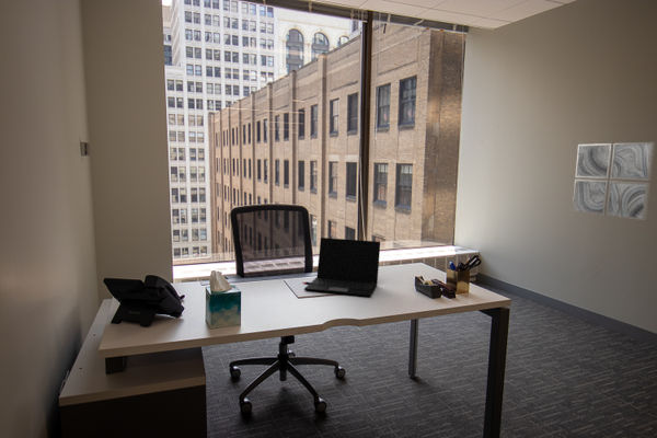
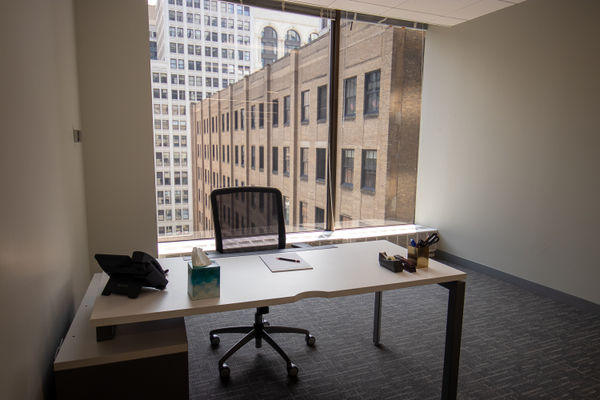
- laptop [303,237,381,298]
- wall art [570,141,656,221]
